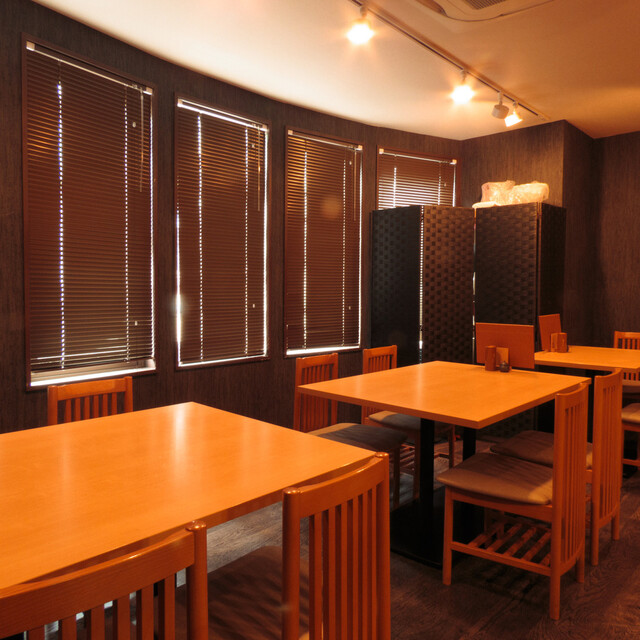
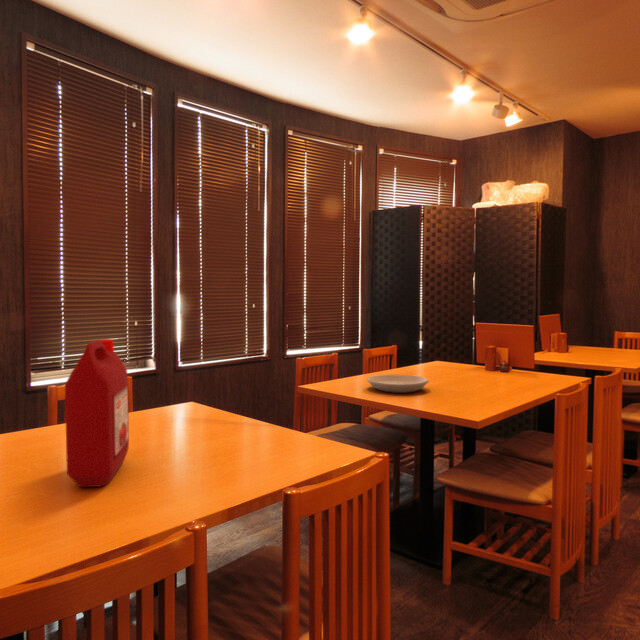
+ plate [366,373,430,394]
+ ketchup jug [64,338,130,488]
